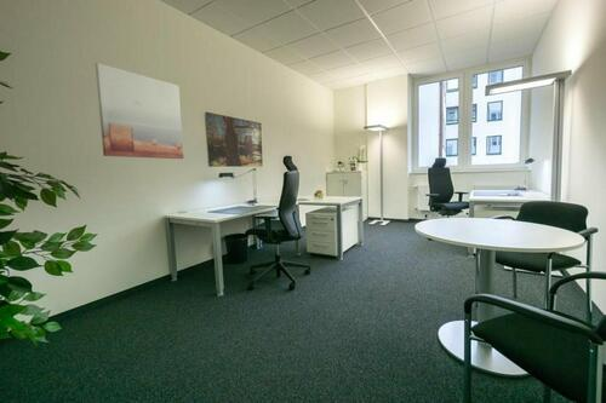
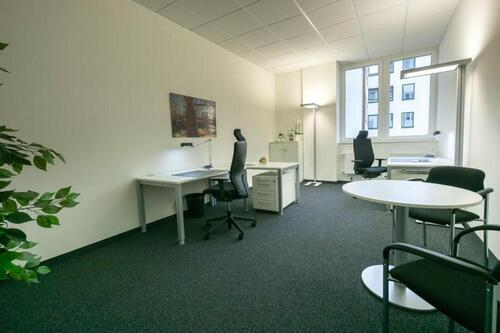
- wall art [95,62,184,160]
